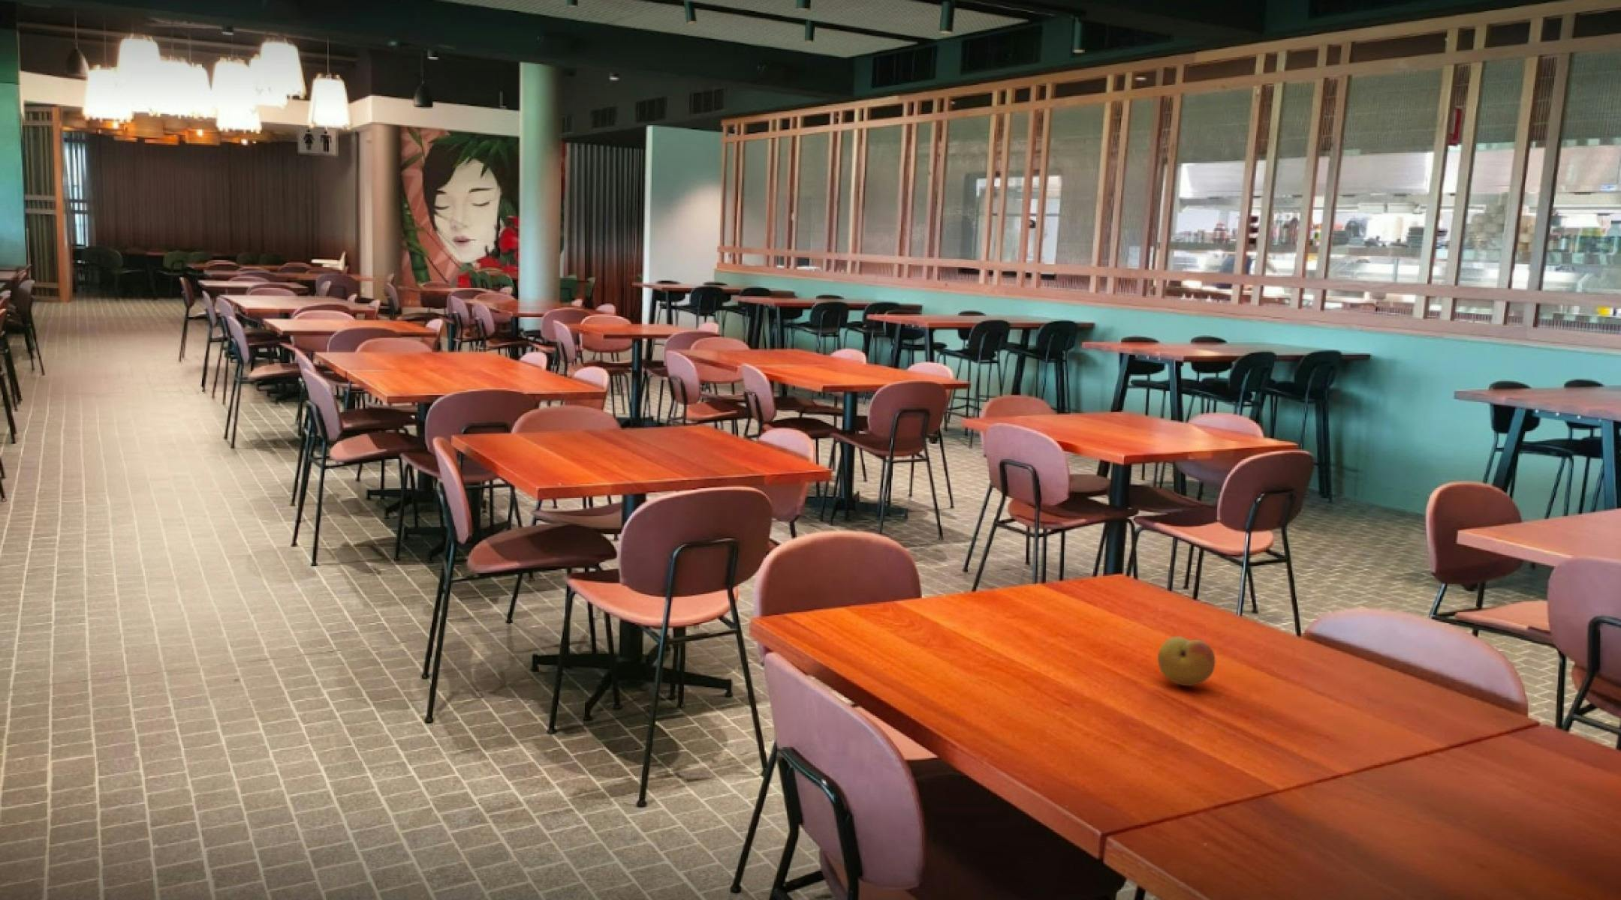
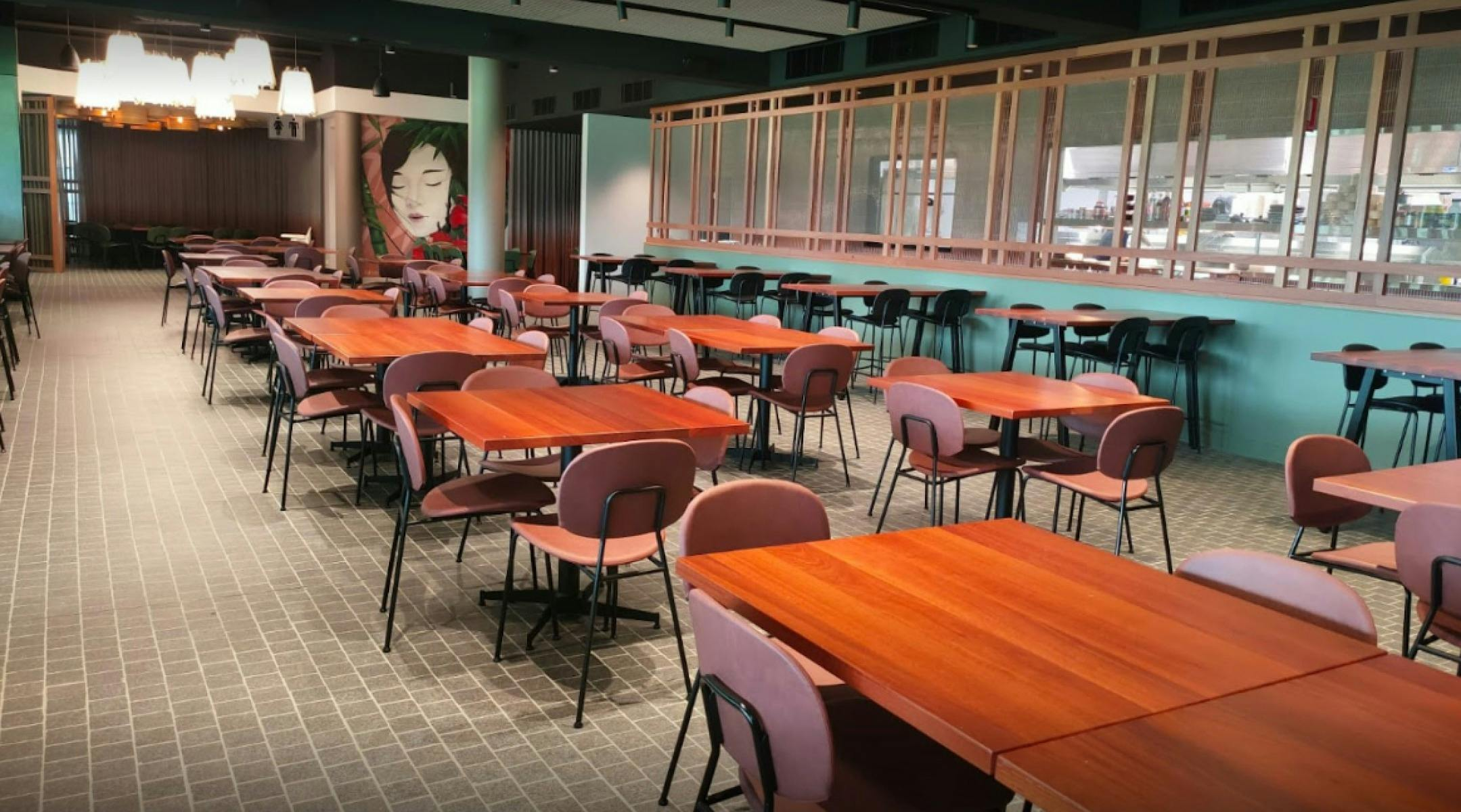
- fruit [1157,636,1216,686]
